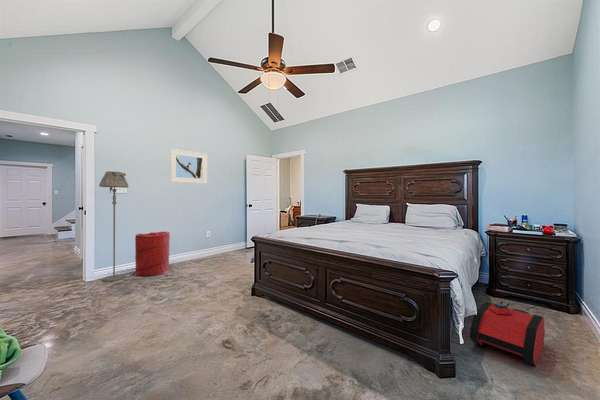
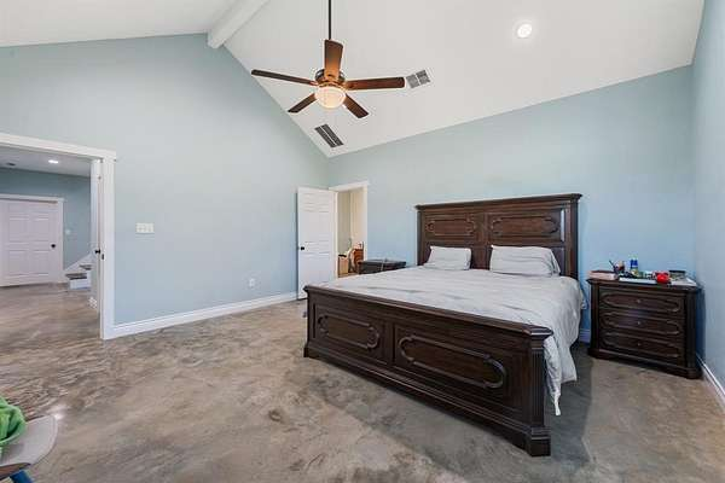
- laundry hamper [134,230,171,277]
- floor lamp [98,170,130,282]
- backpack [469,301,546,367]
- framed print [169,148,208,185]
